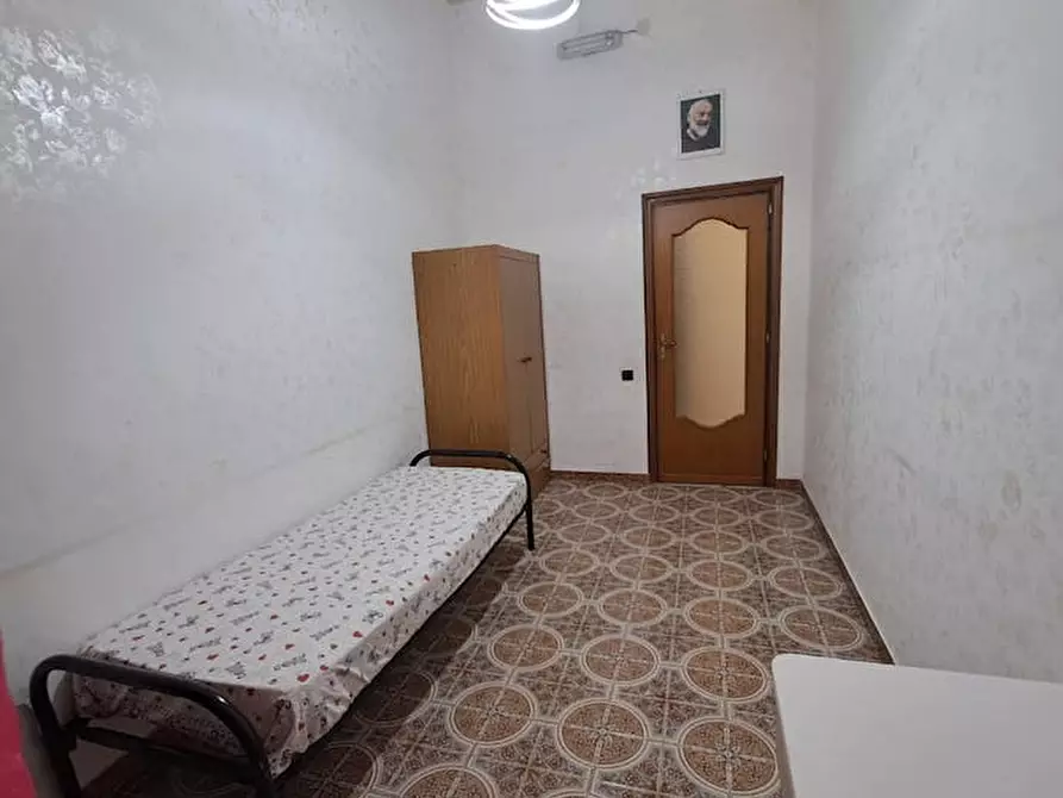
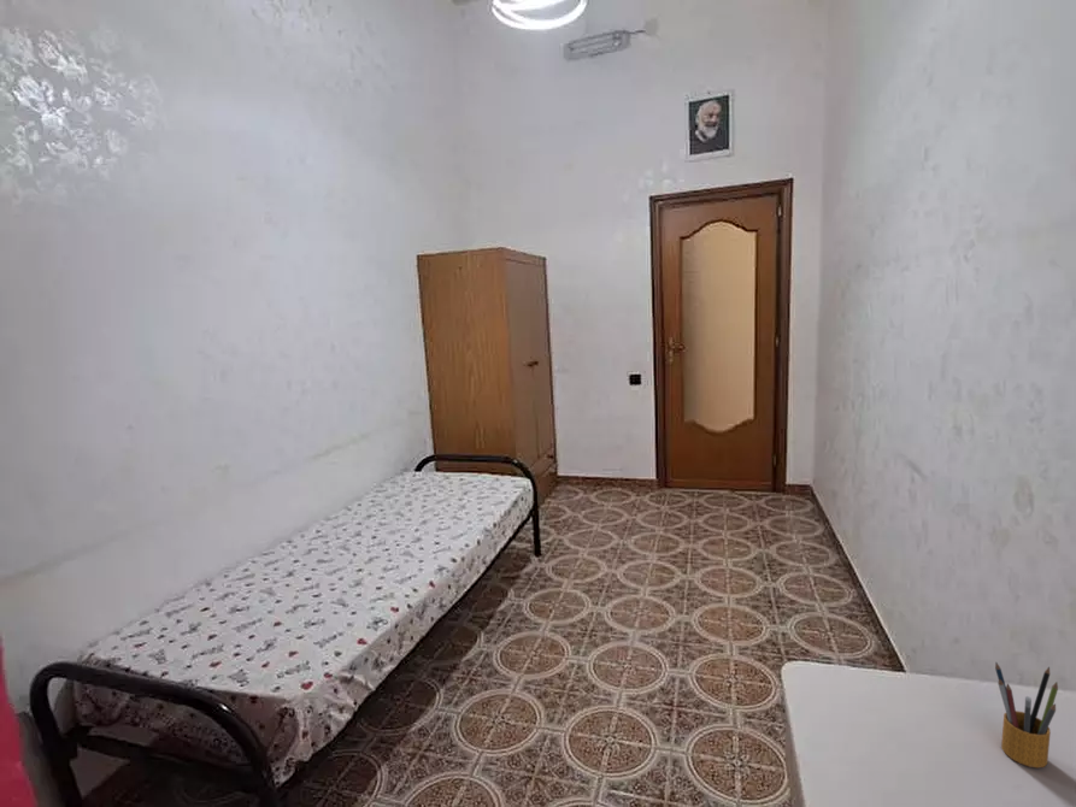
+ pencil box [994,661,1059,768]
